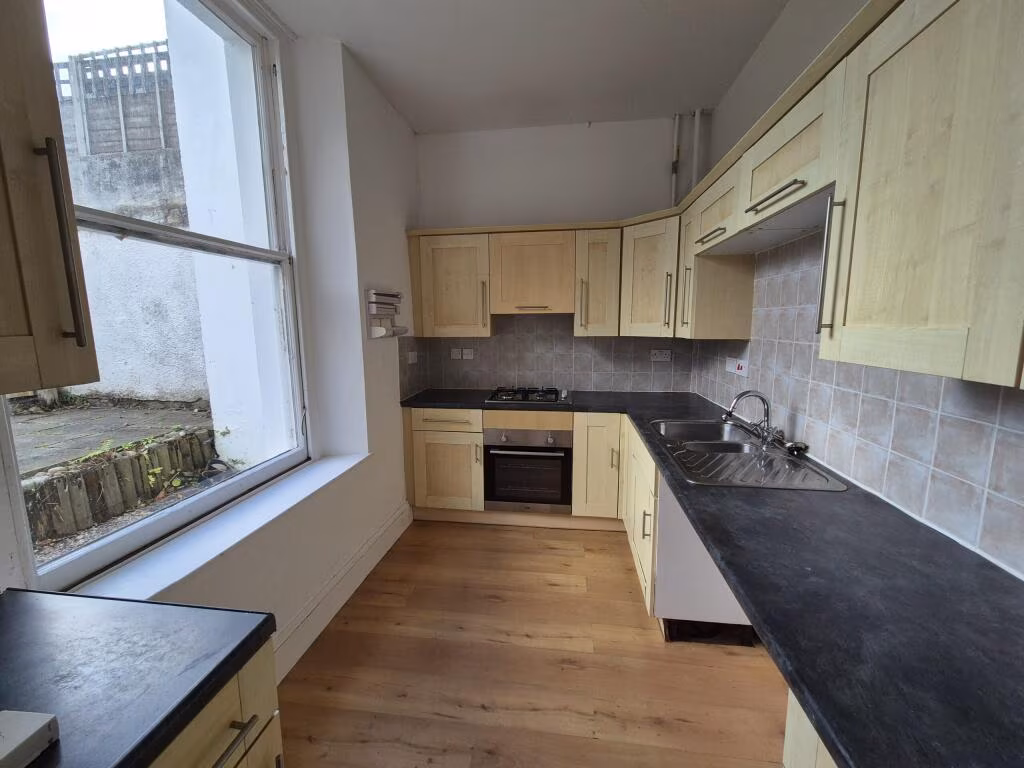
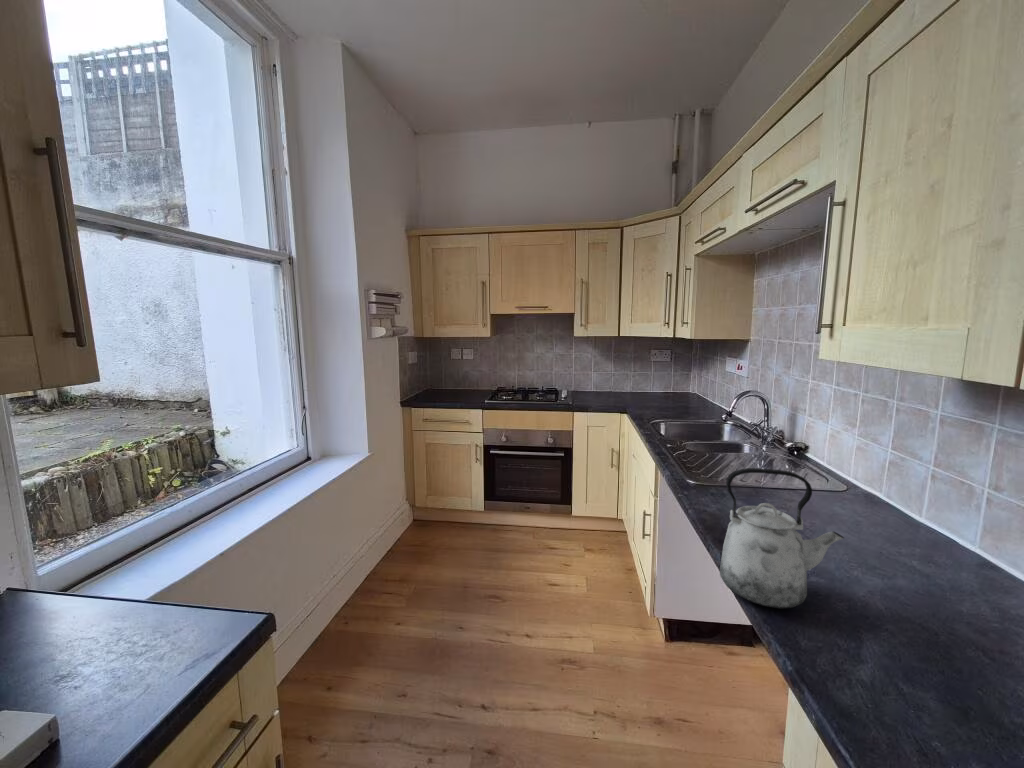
+ kettle [719,467,845,610]
